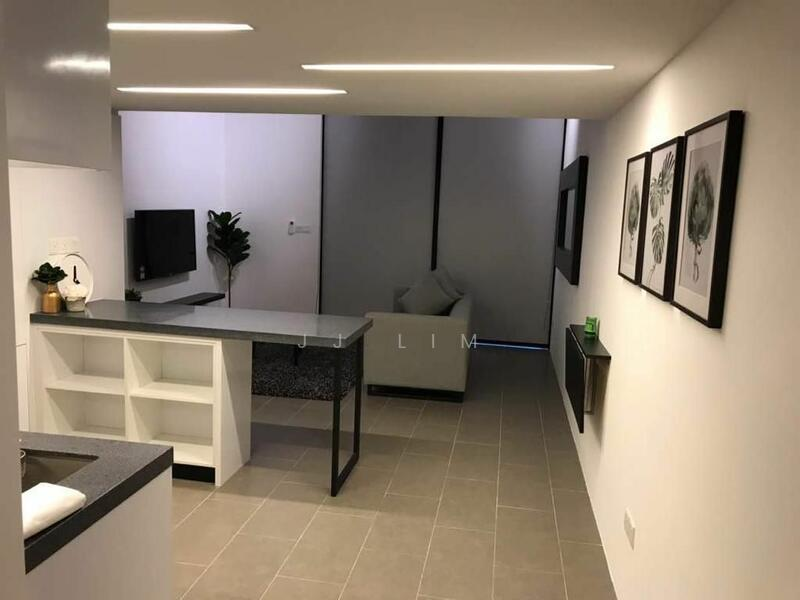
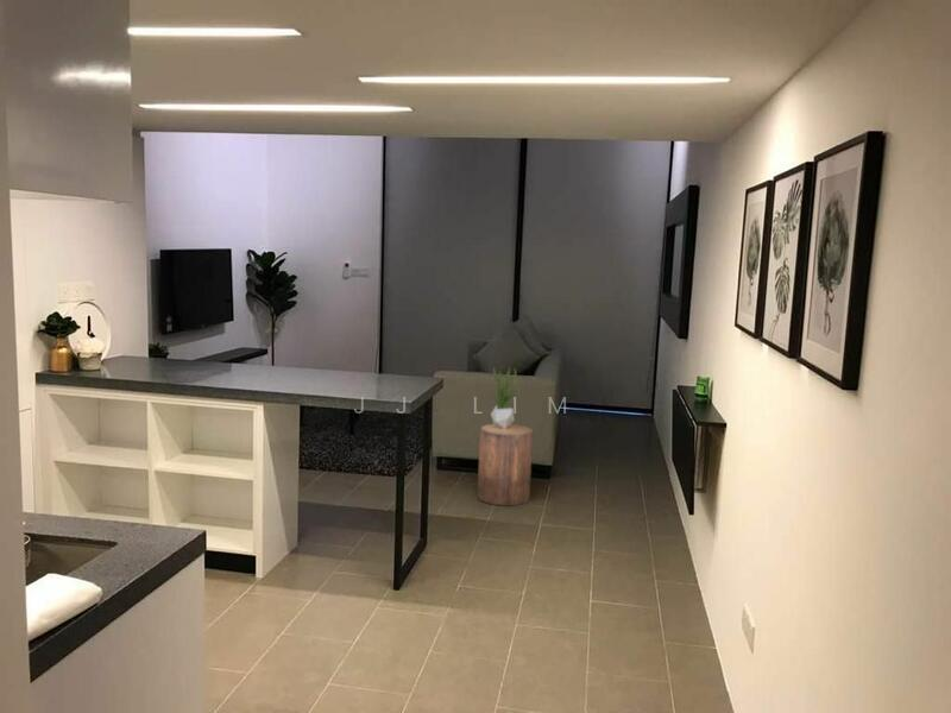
+ stool [477,423,534,507]
+ potted plant [487,366,518,429]
